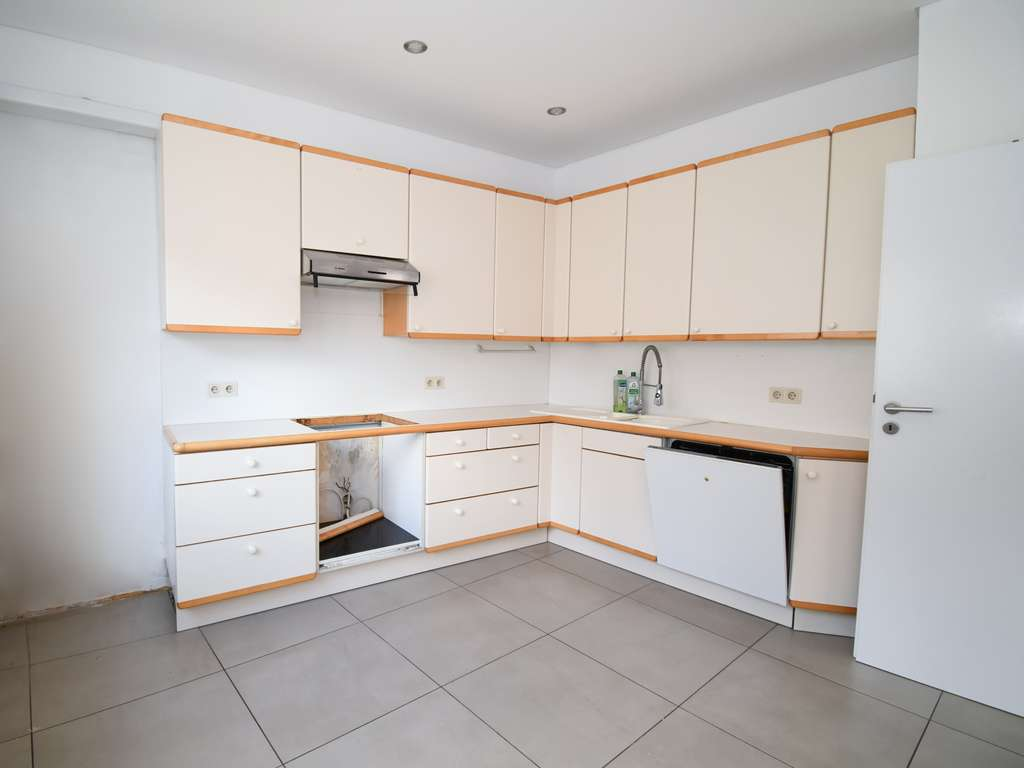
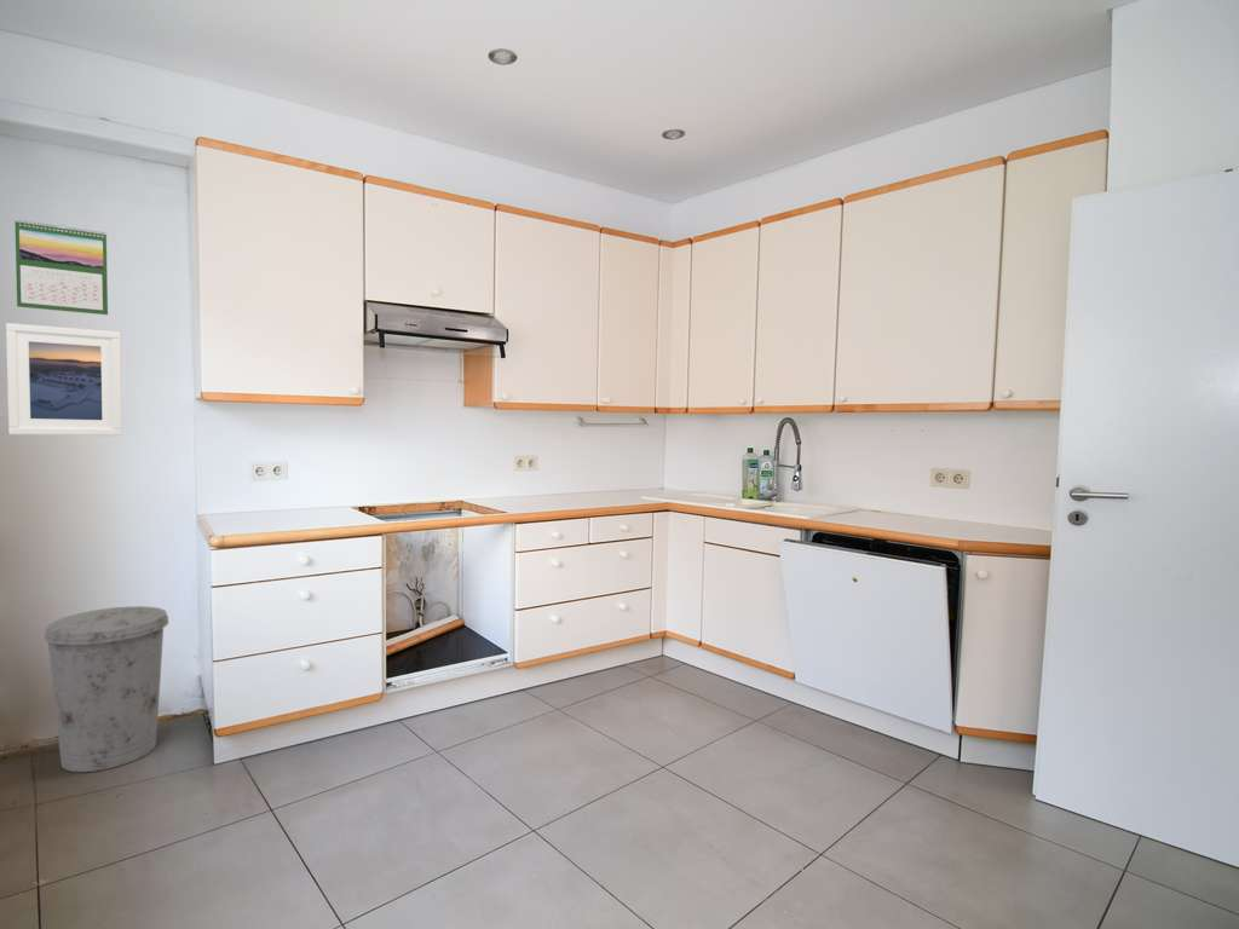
+ trash can [44,605,169,773]
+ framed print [5,322,123,437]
+ calendar [13,219,109,316]
